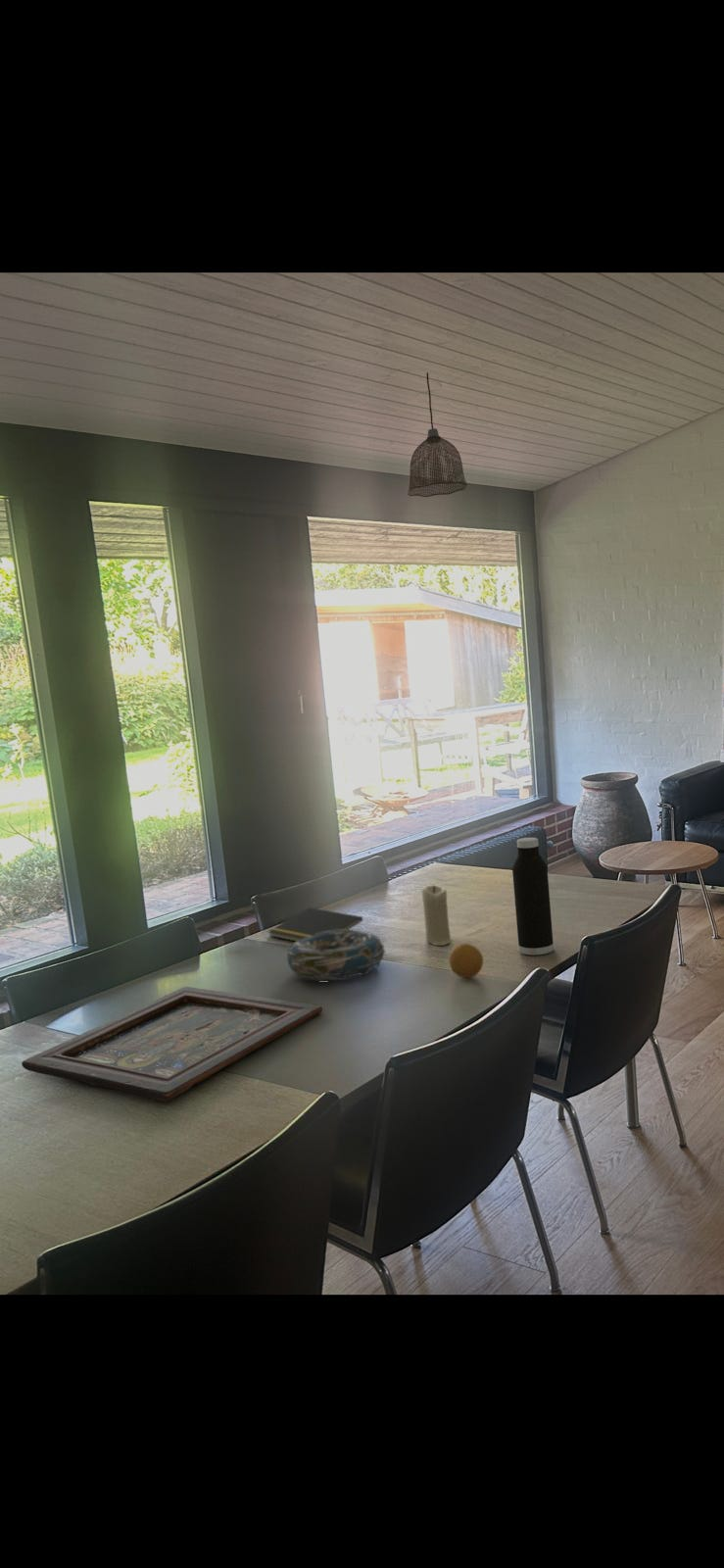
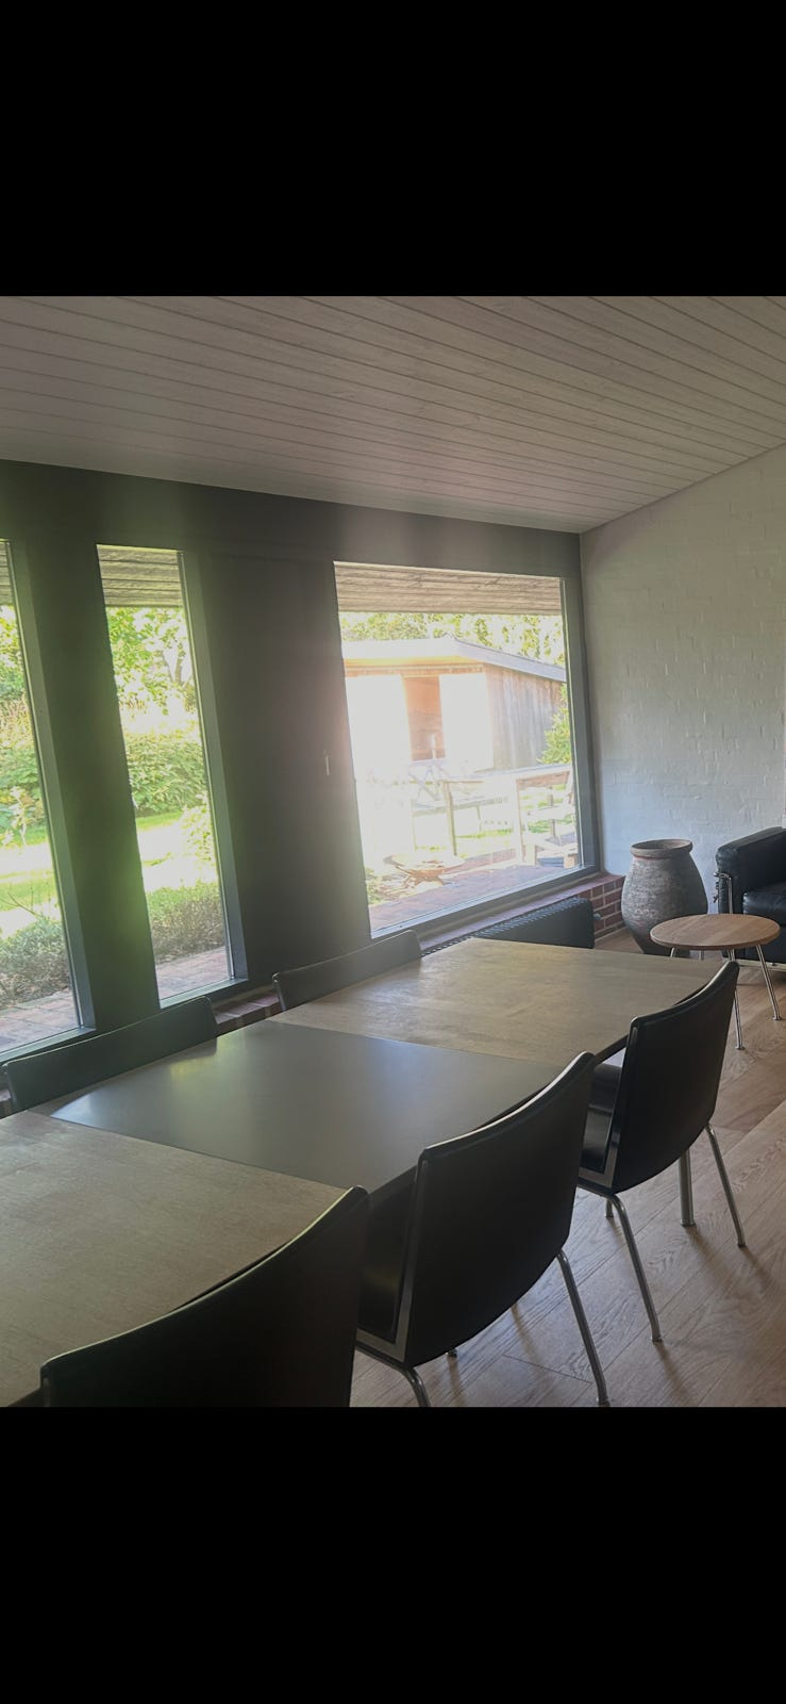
- pendant lamp [407,371,469,498]
- fruit [448,943,484,979]
- decorative bowl [286,929,387,982]
- candle [420,884,452,947]
- water bottle [511,837,555,956]
- notepad [267,907,363,943]
- religious icon [21,986,323,1103]
